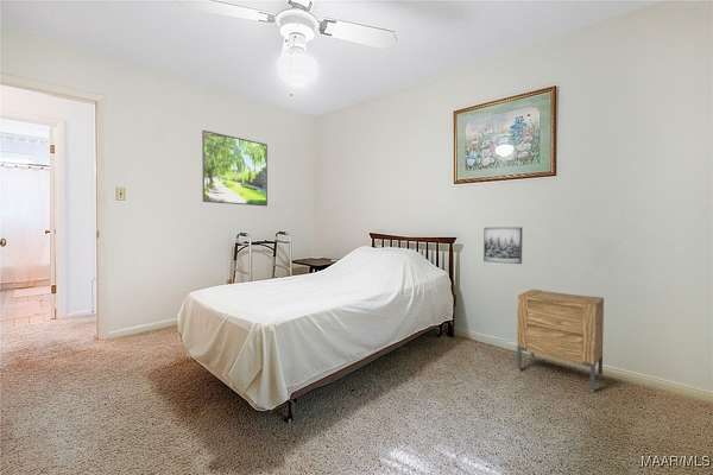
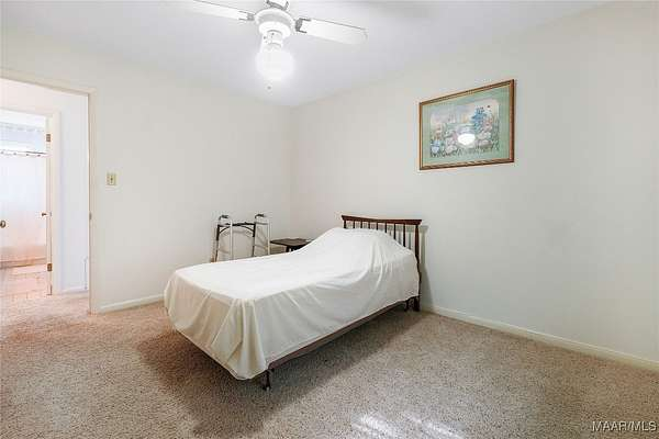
- nightstand [516,289,605,393]
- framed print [201,129,269,207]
- wall art [482,226,523,265]
